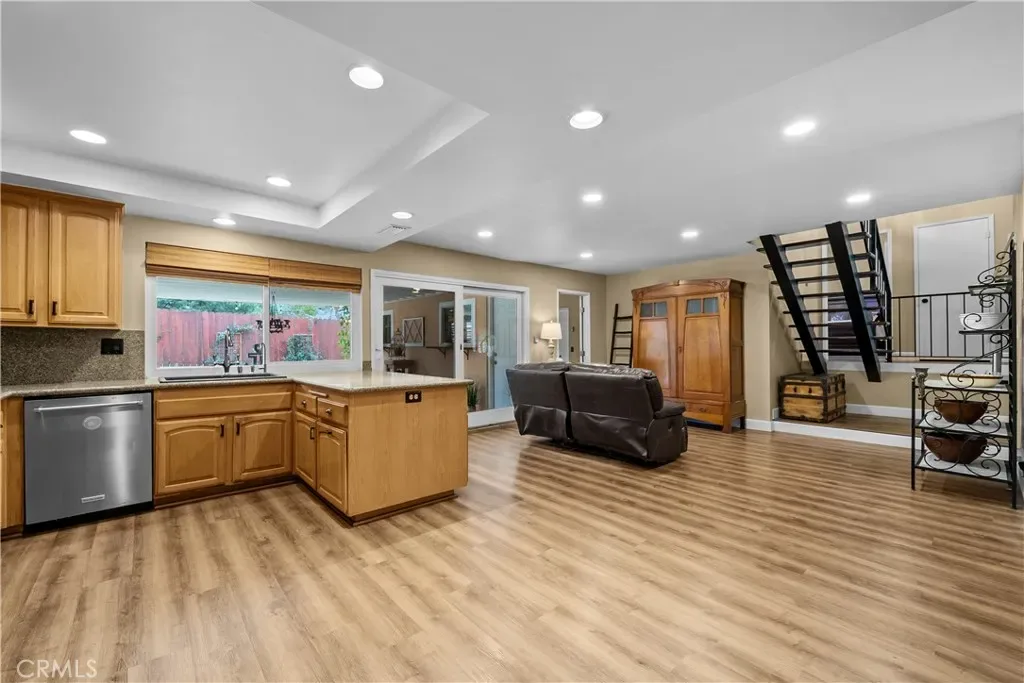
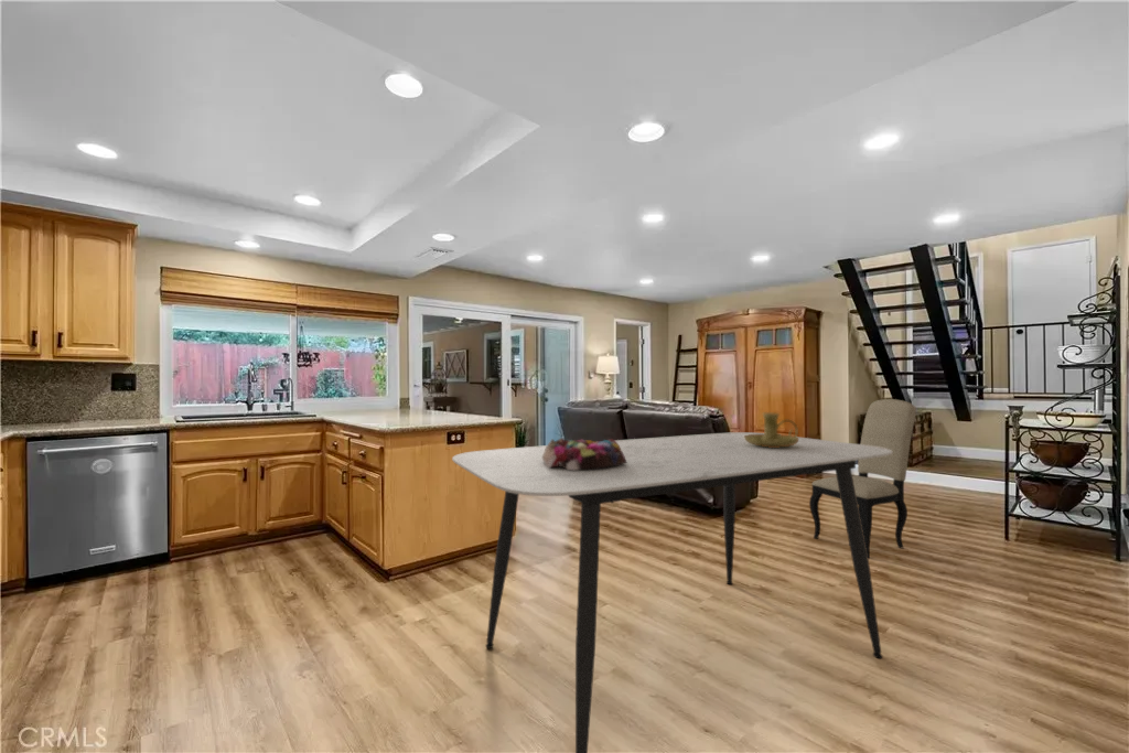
+ candle holder [744,411,799,448]
+ dining table [451,431,892,753]
+ dining chair [808,398,917,559]
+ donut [542,437,627,470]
